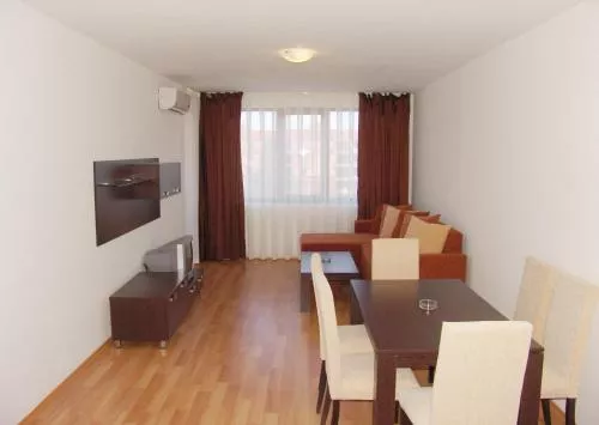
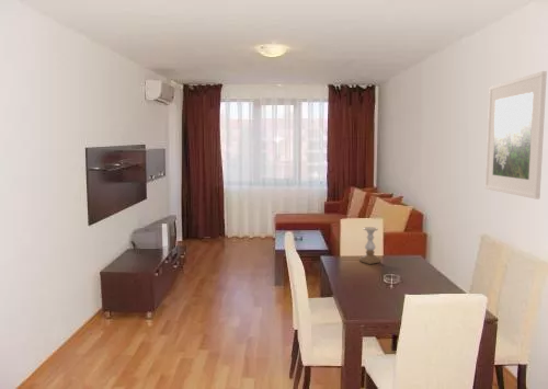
+ candle holder [358,226,381,265]
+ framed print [484,70,548,201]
